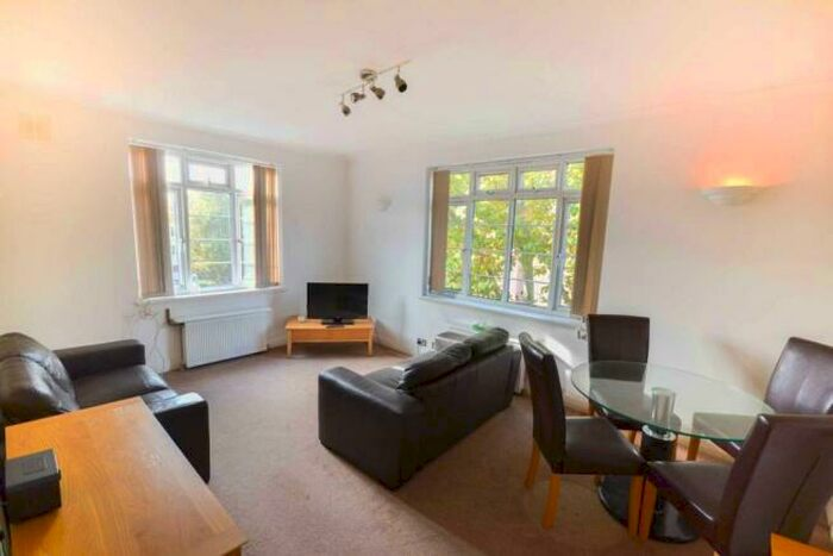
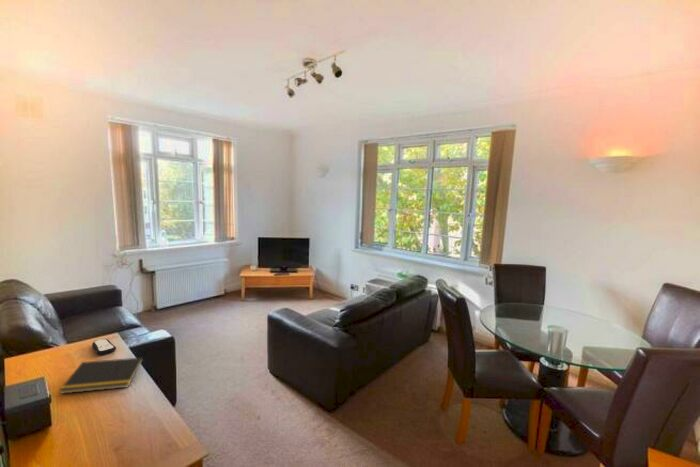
+ remote control [91,338,117,356]
+ notepad [58,356,144,395]
